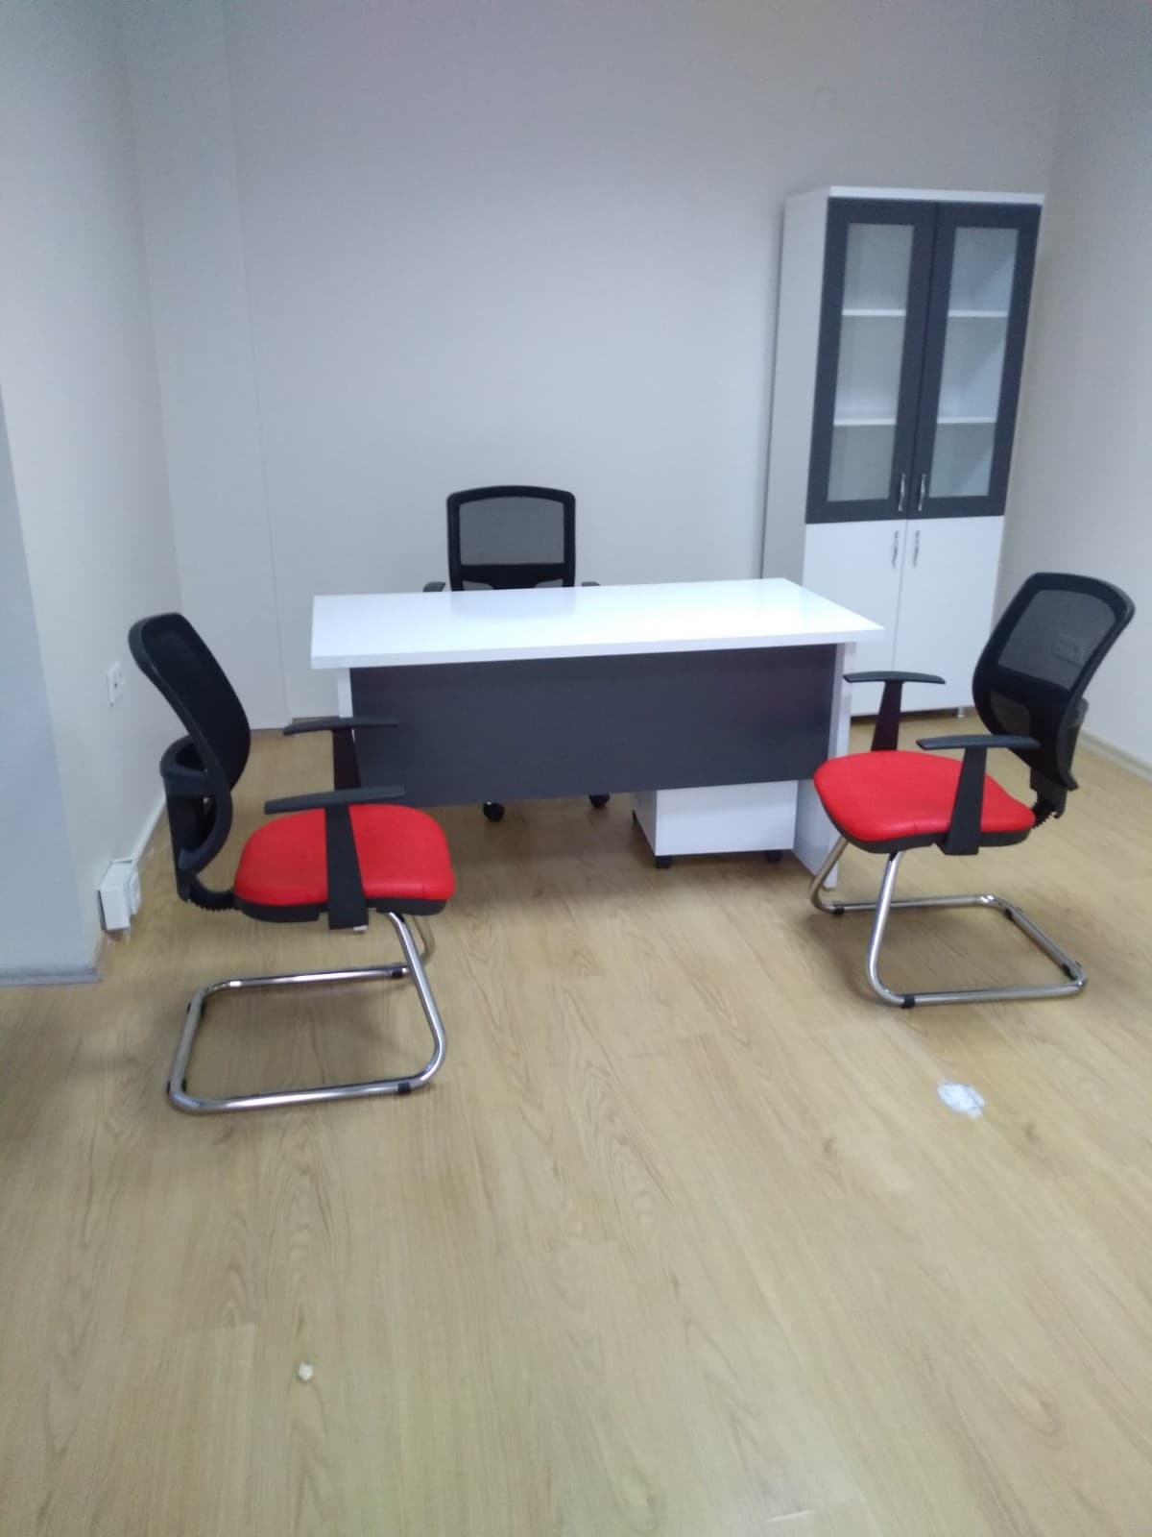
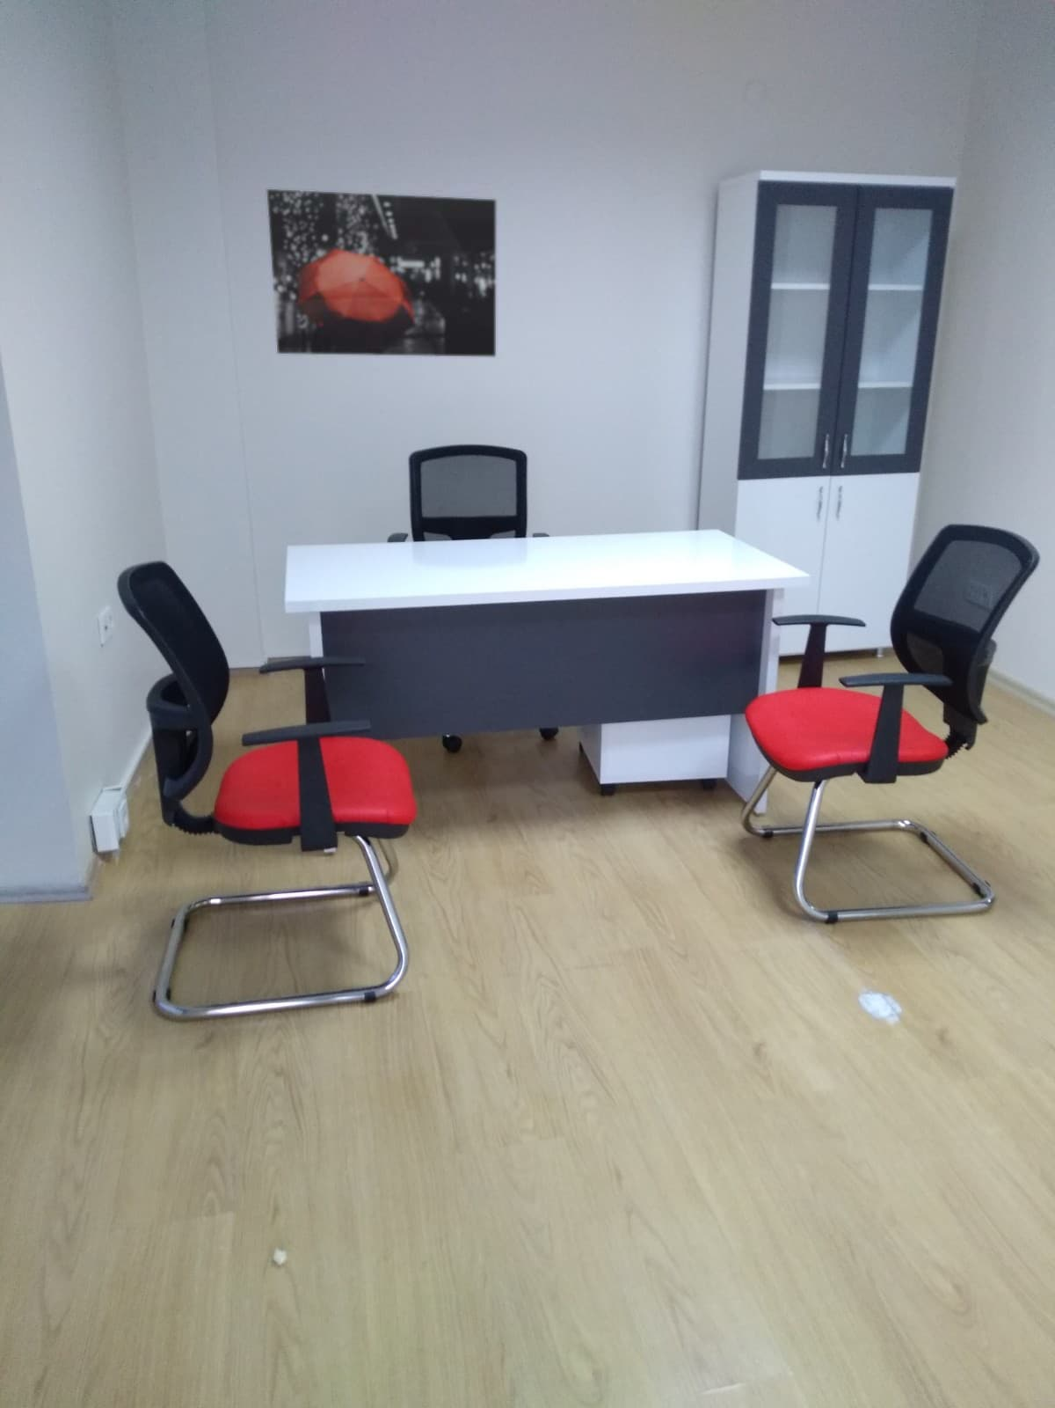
+ wall art [266,188,496,357]
